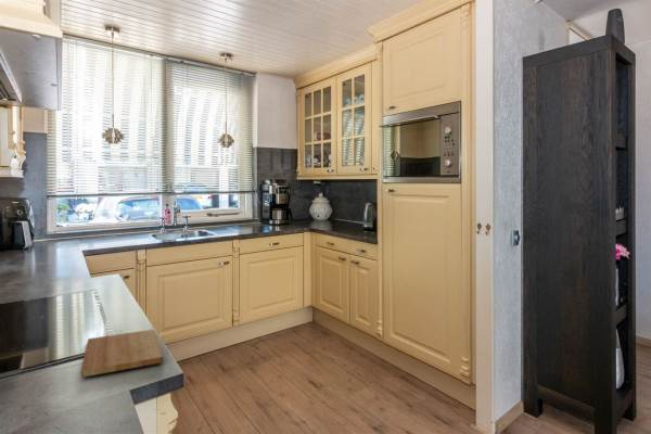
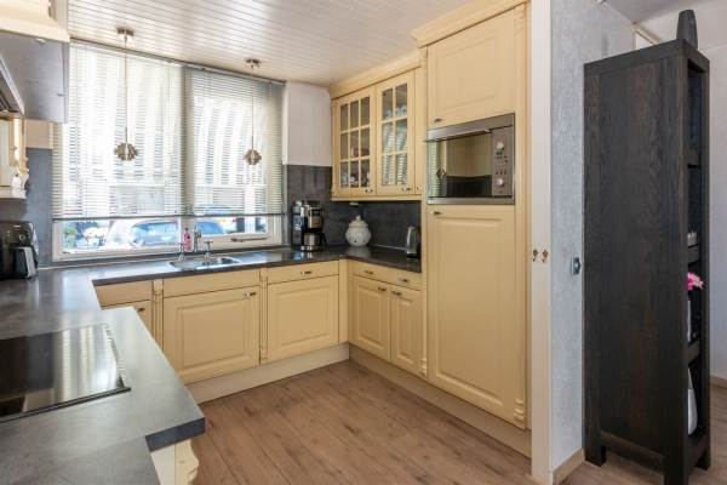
- cutting board [80,329,164,378]
